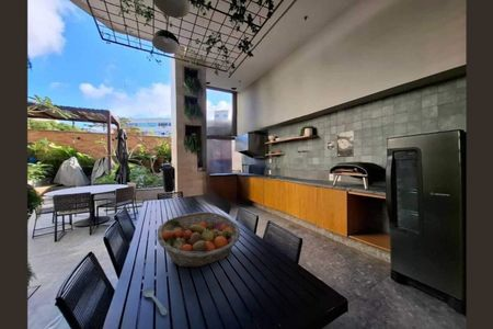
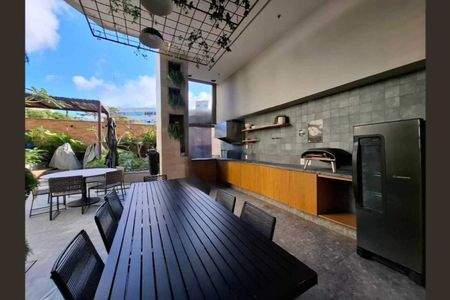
- fruit basket [157,211,241,269]
- spoon [142,286,169,317]
